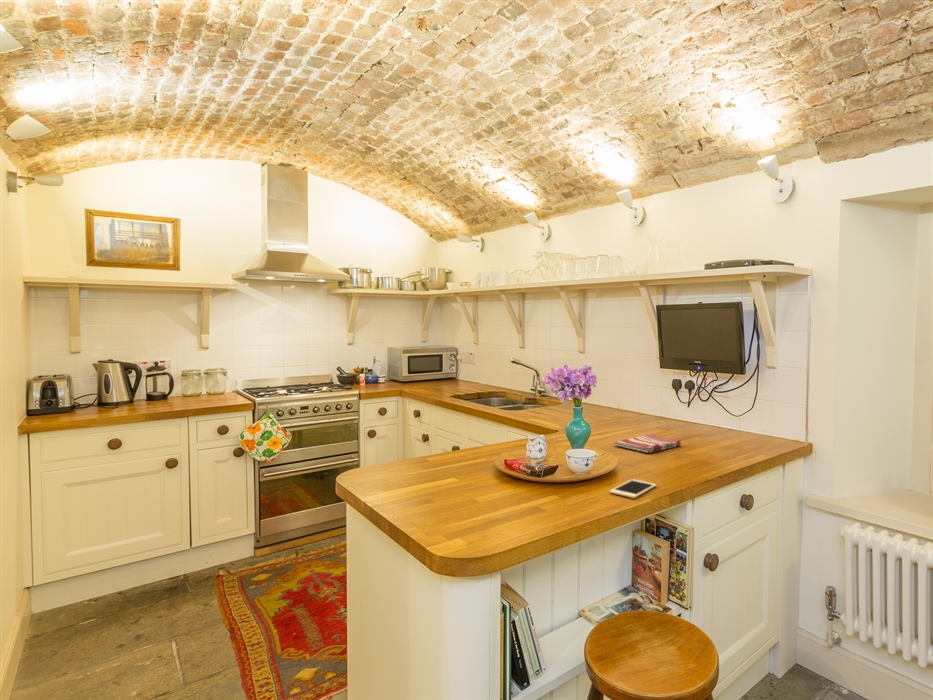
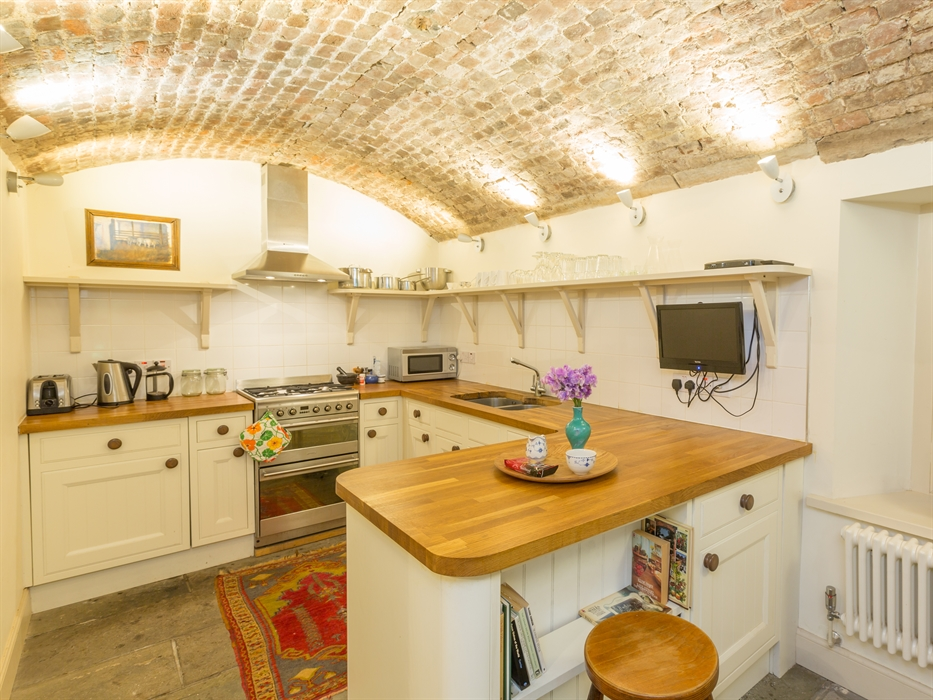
- dish towel [613,433,682,454]
- cell phone [609,478,657,499]
